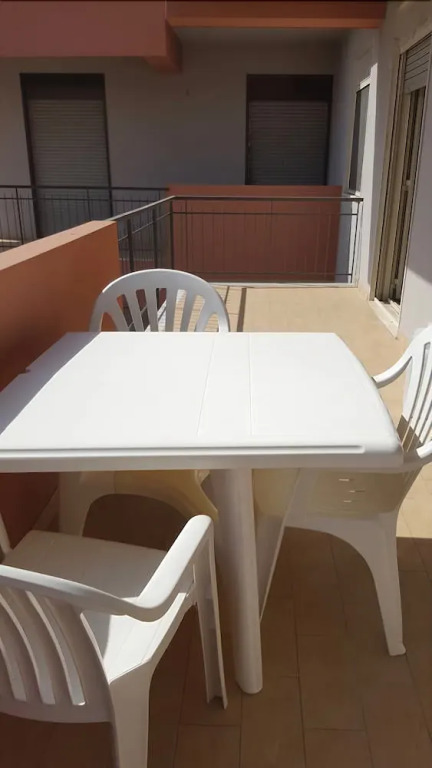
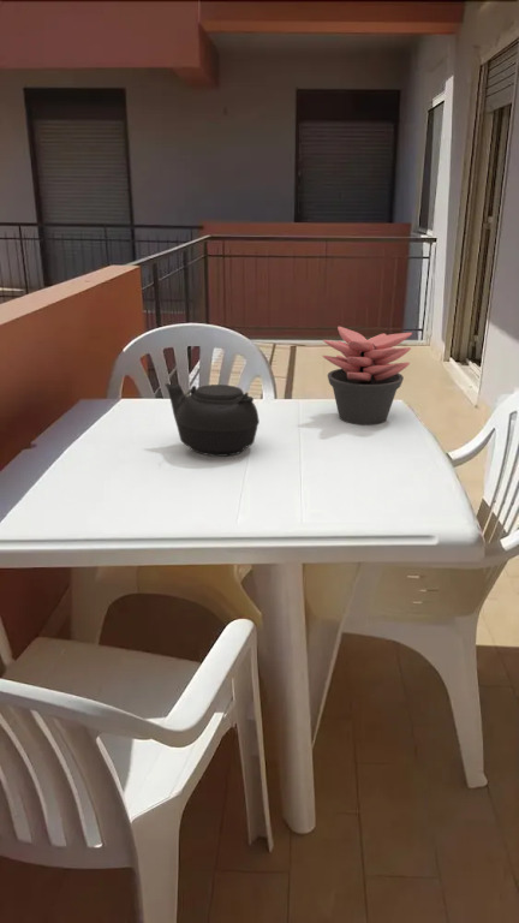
+ teapot [165,382,261,458]
+ succulent plant [322,326,413,425]
